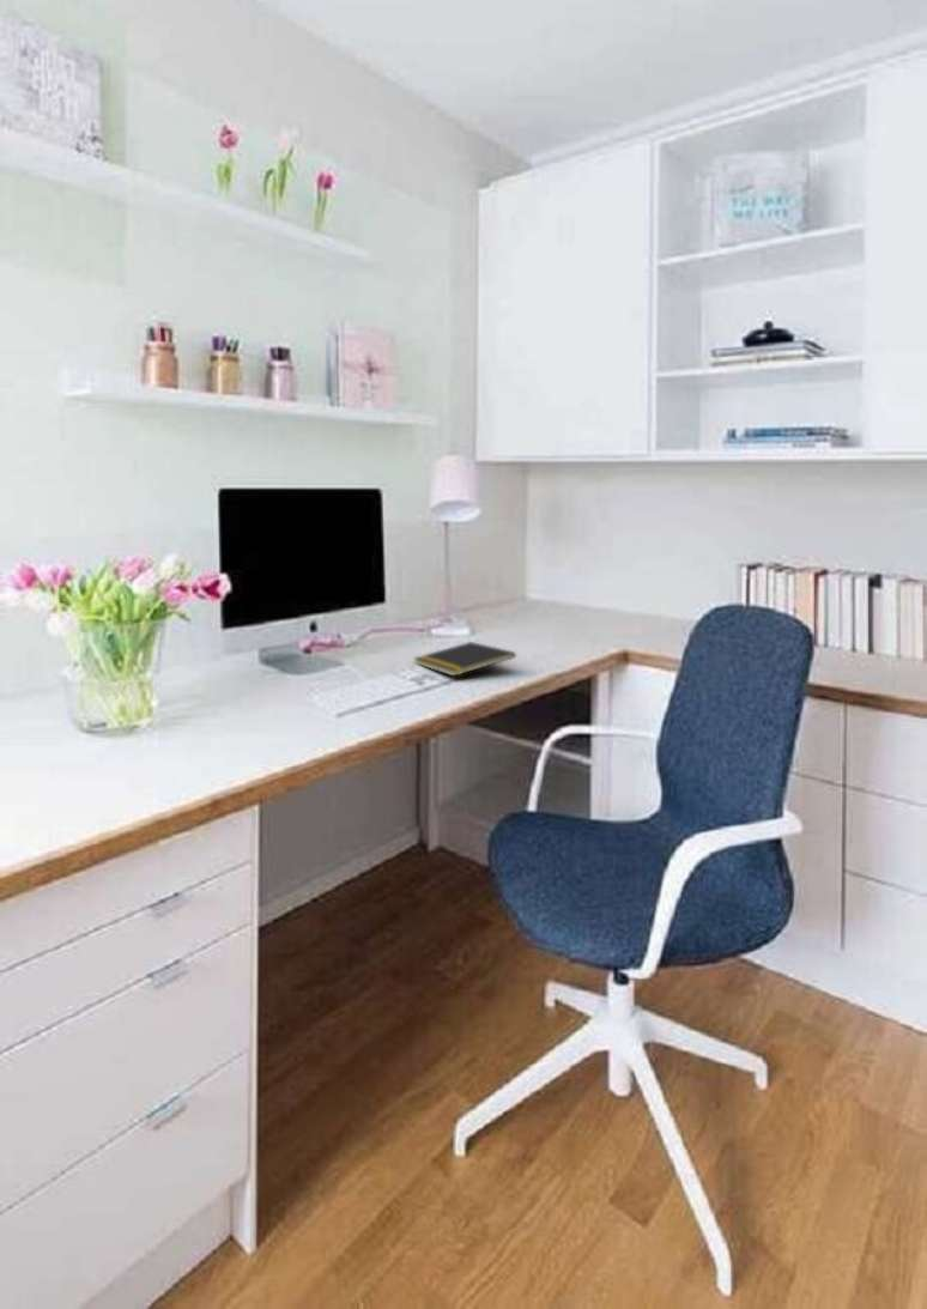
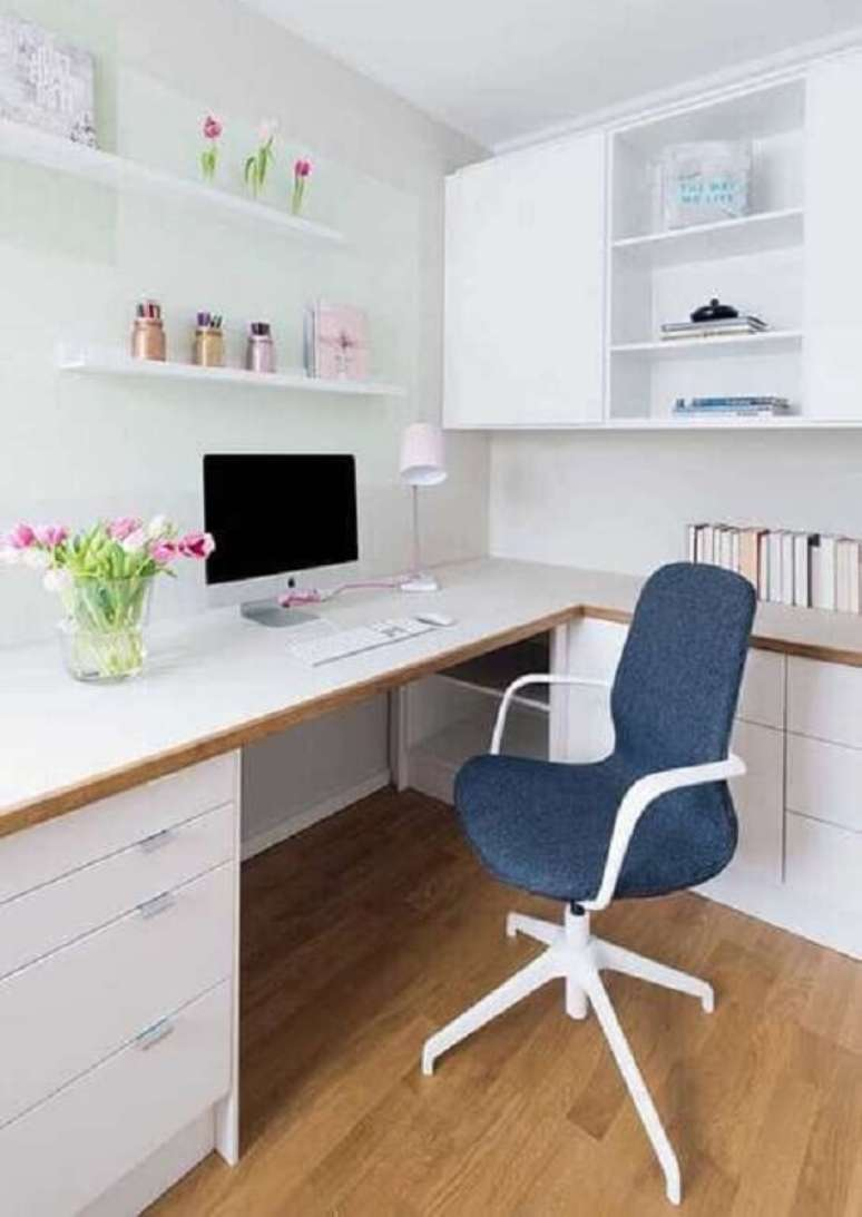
- notepad [412,641,517,678]
